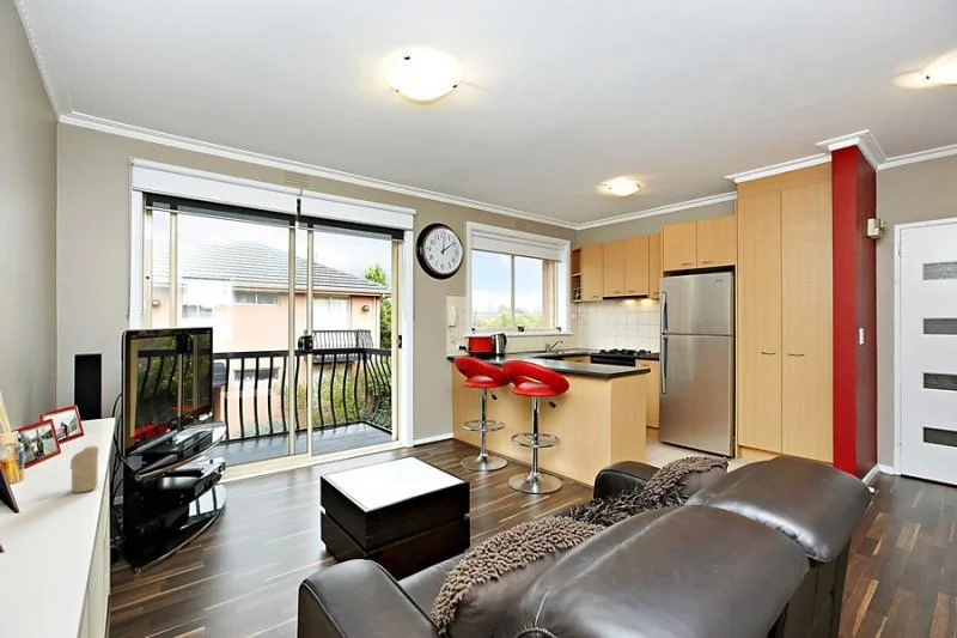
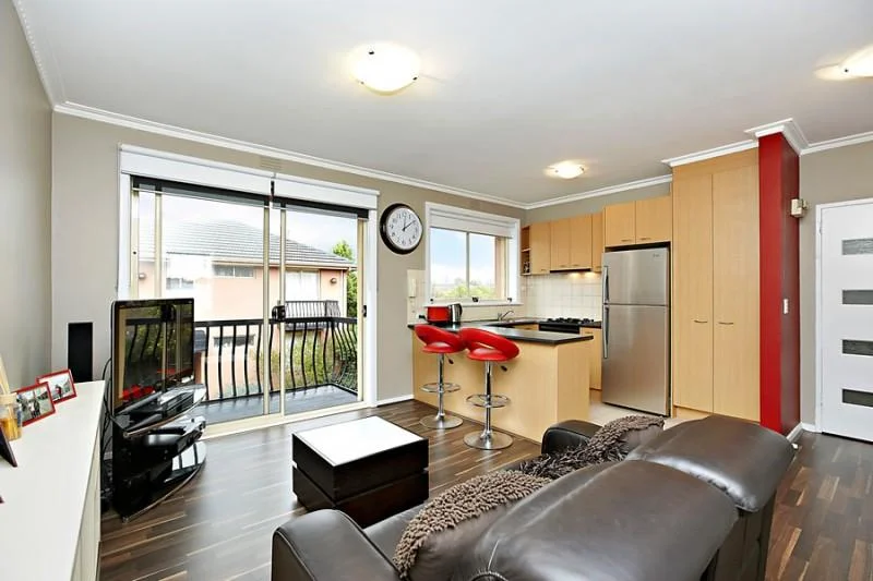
- candle [69,445,100,493]
